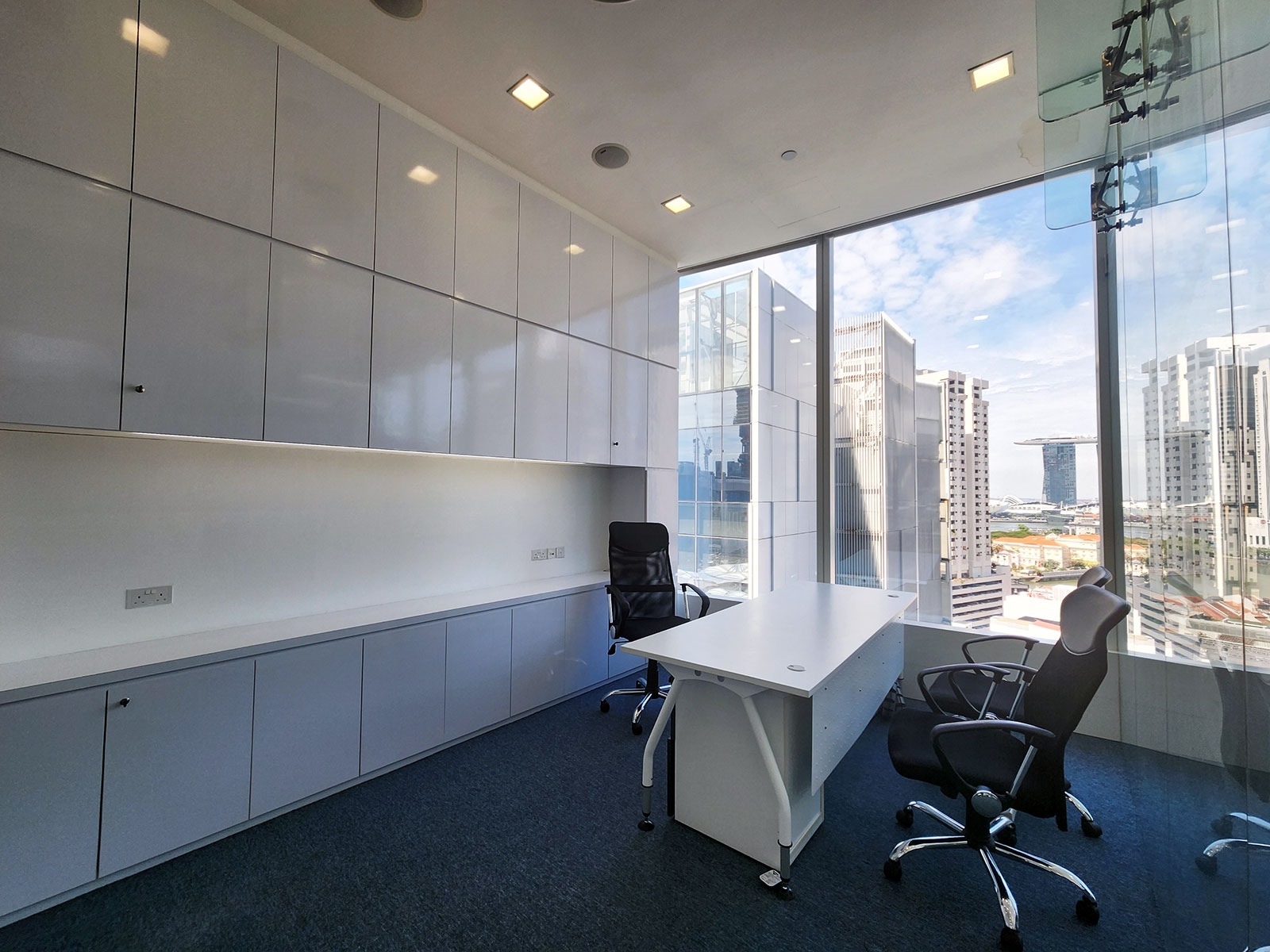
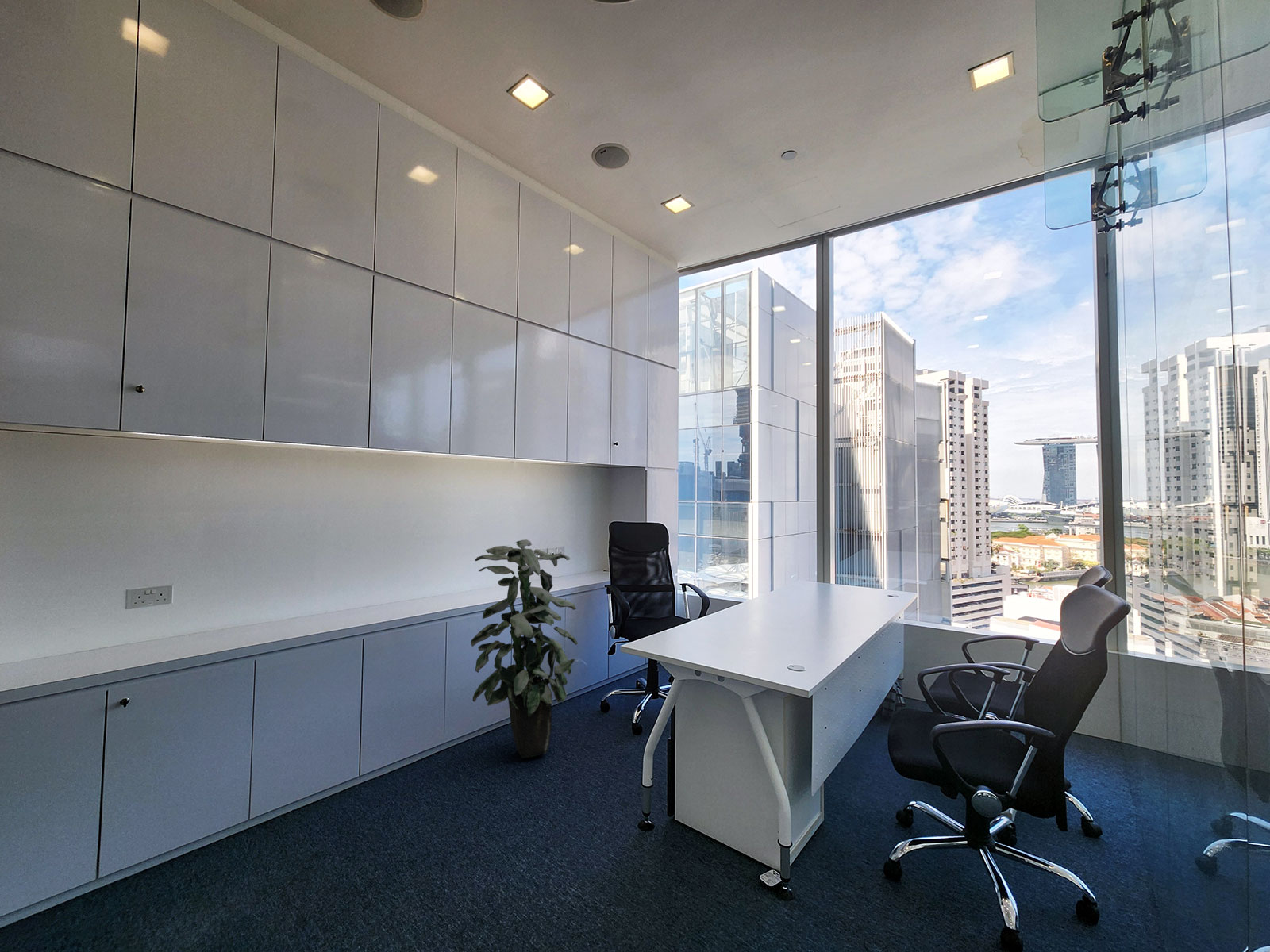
+ indoor plant [470,539,579,759]
